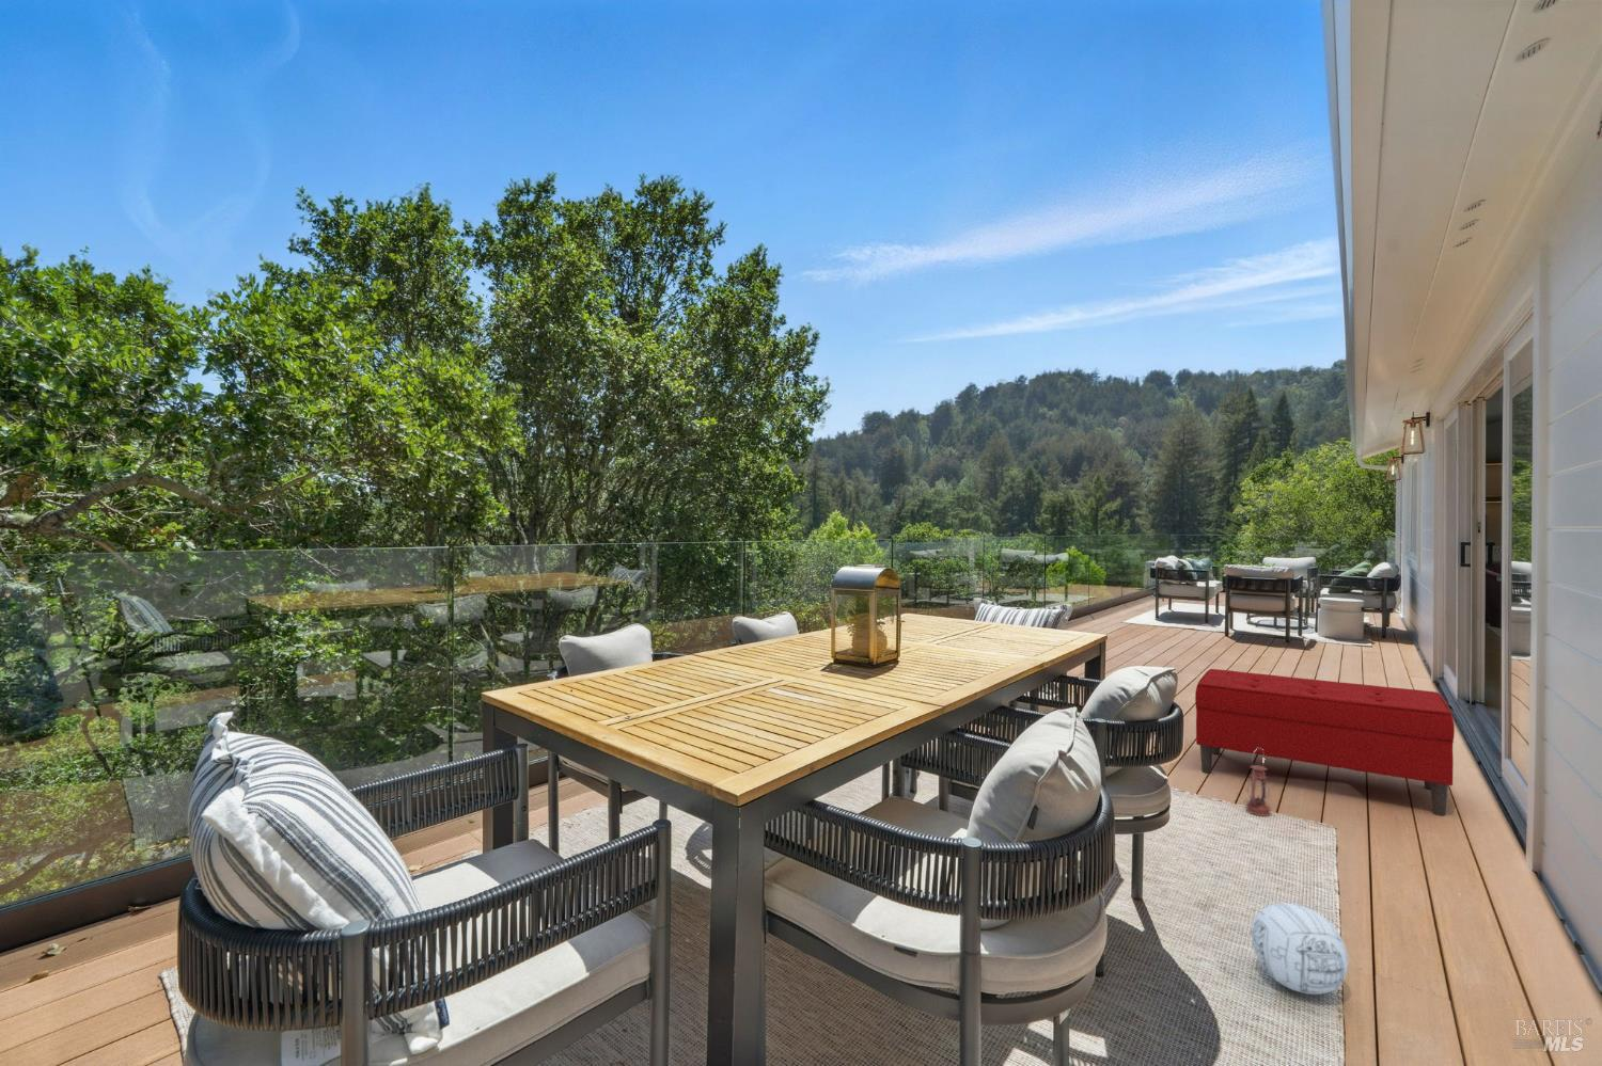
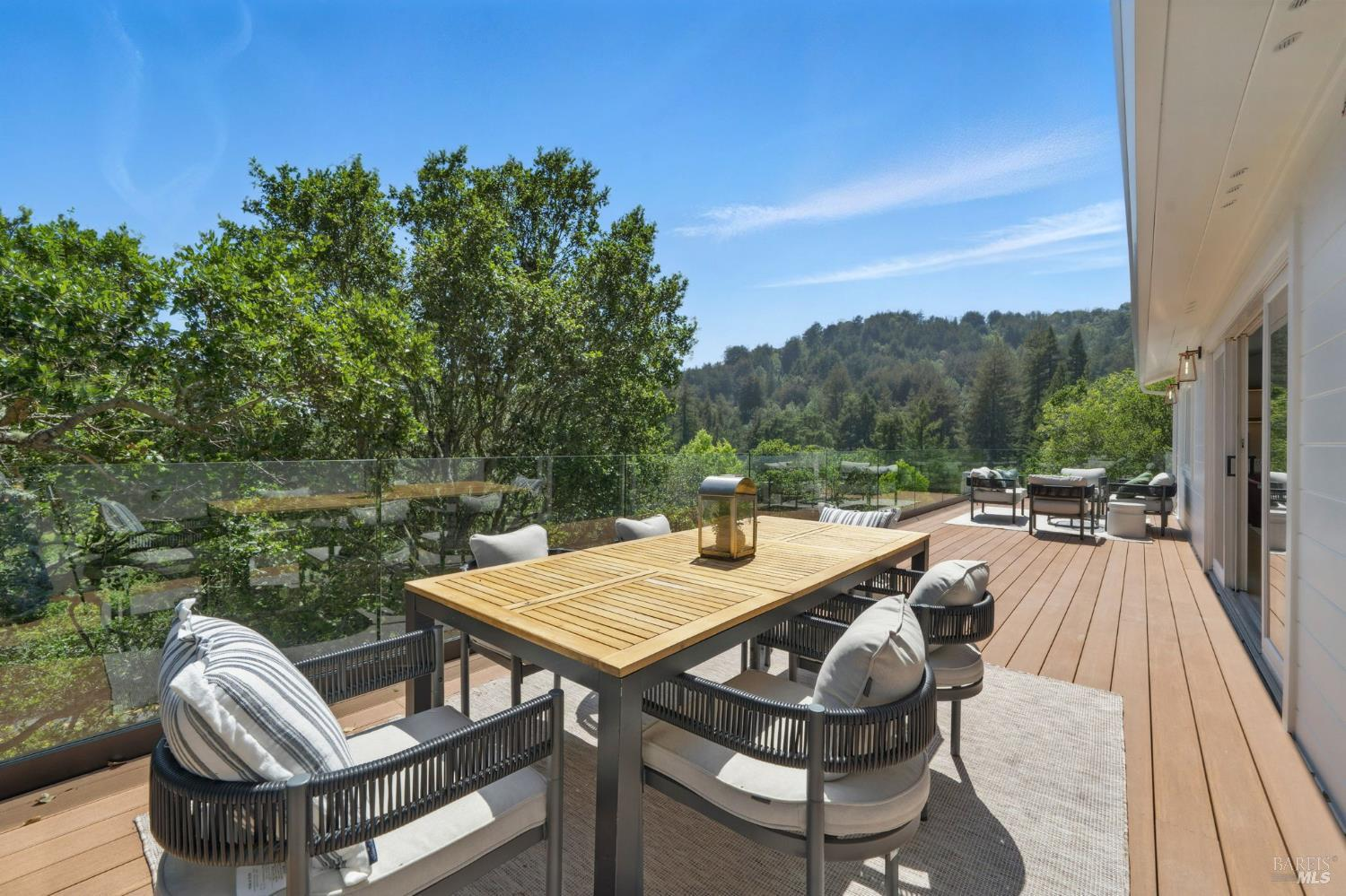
- ball [1250,902,1350,996]
- bench [1194,667,1456,816]
- lantern [1244,748,1272,817]
